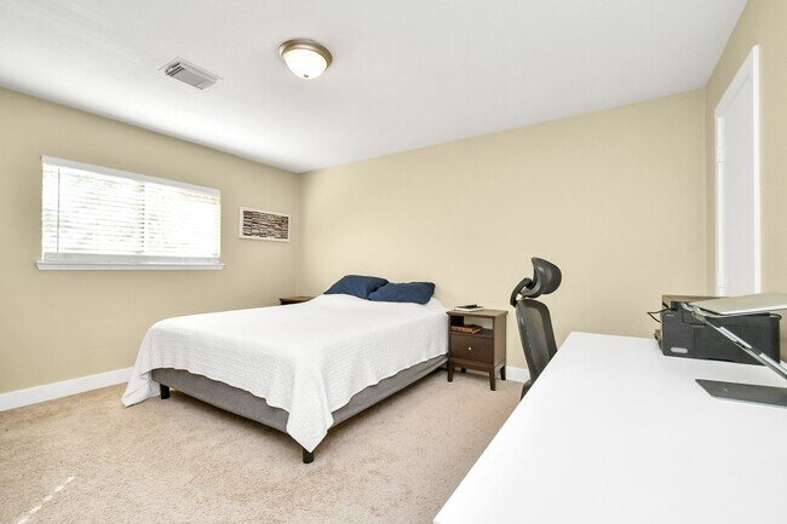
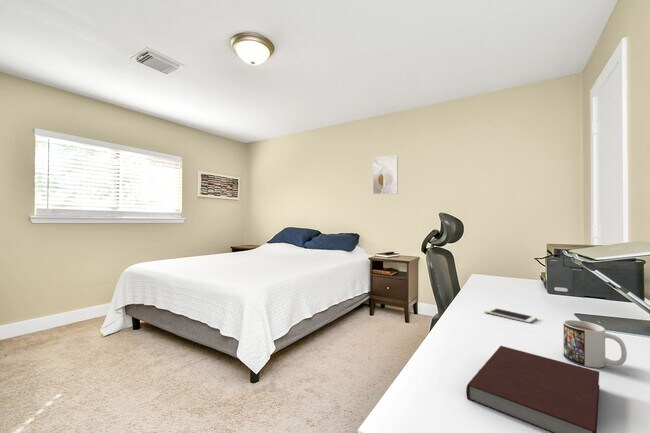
+ mug [563,319,628,369]
+ cell phone [483,306,538,324]
+ notebook [465,345,600,433]
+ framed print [372,154,399,196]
